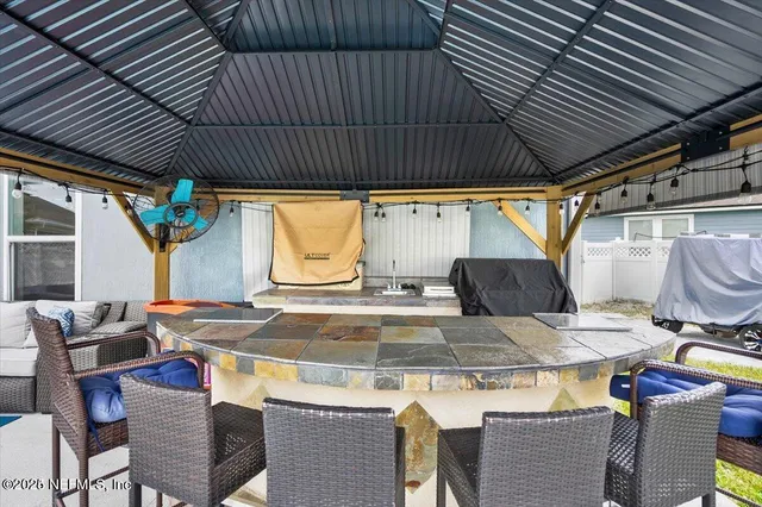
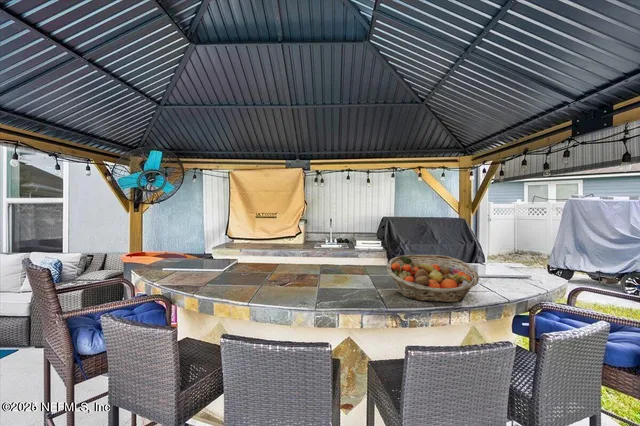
+ fruit basket [386,254,480,303]
